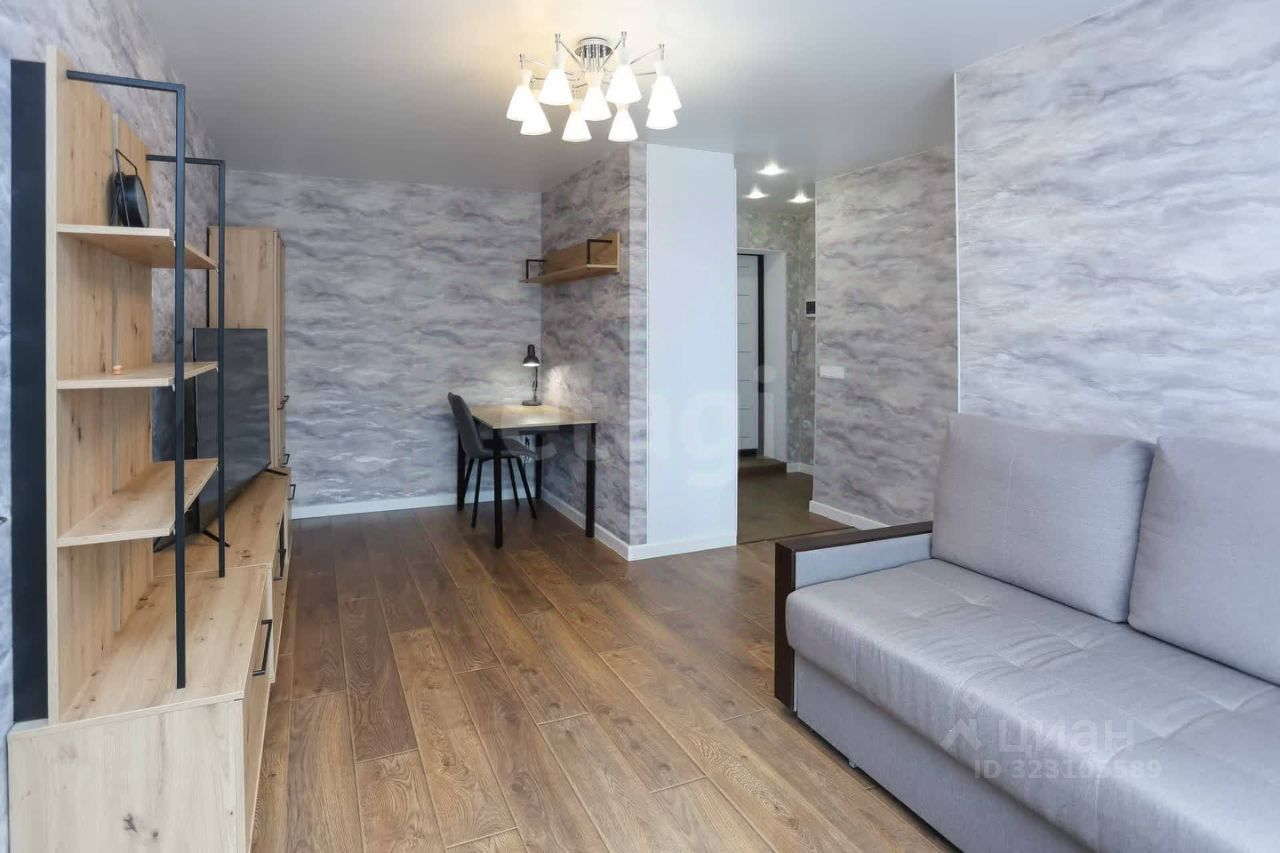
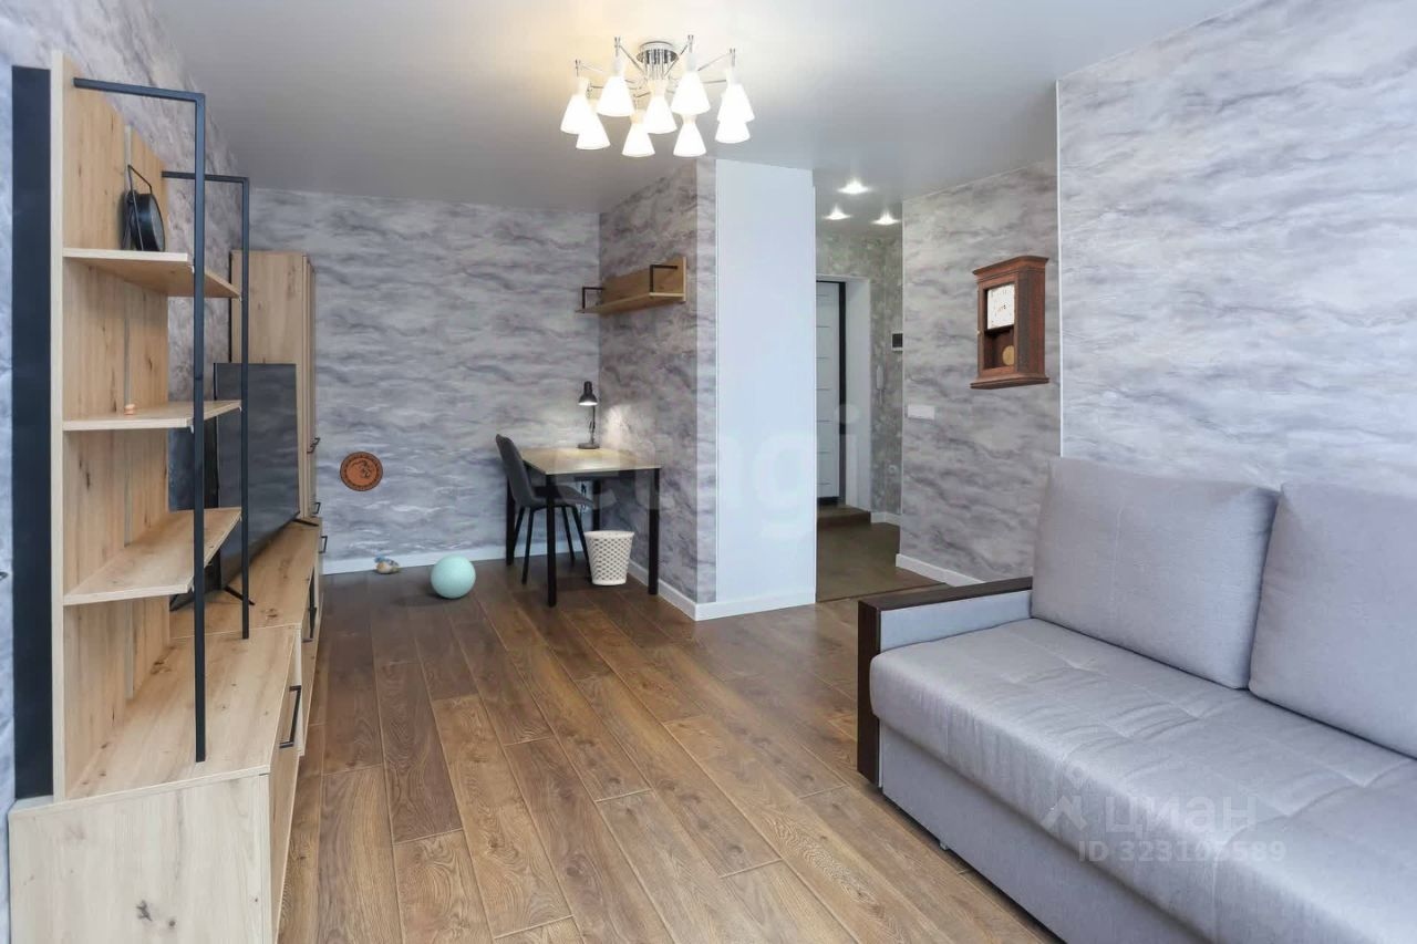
+ plush toy [373,553,404,574]
+ wastebasket [582,530,635,585]
+ pendulum clock [969,253,1051,391]
+ decorative plate [339,450,384,492]
+ ball [430,554,477,599]
